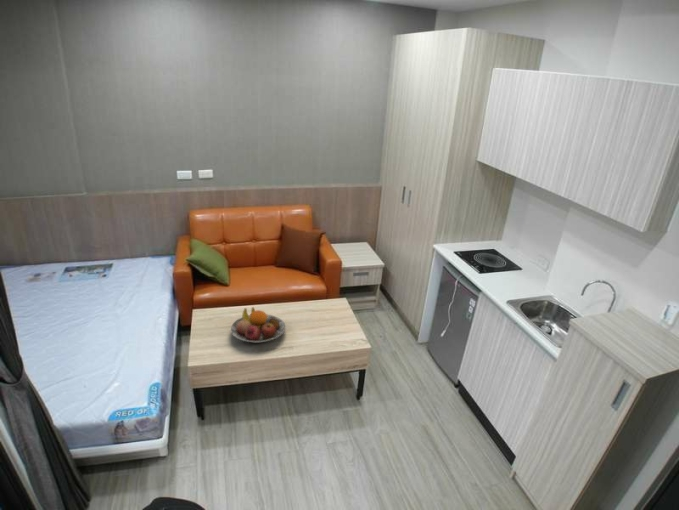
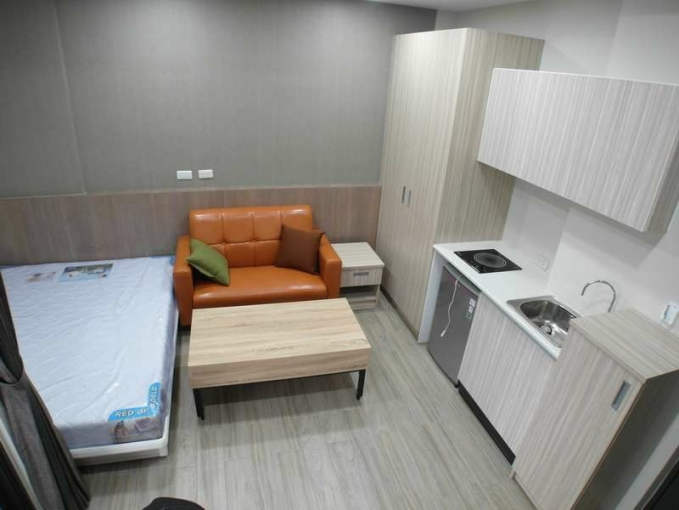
- fruit bowl [230,306,287,343]
